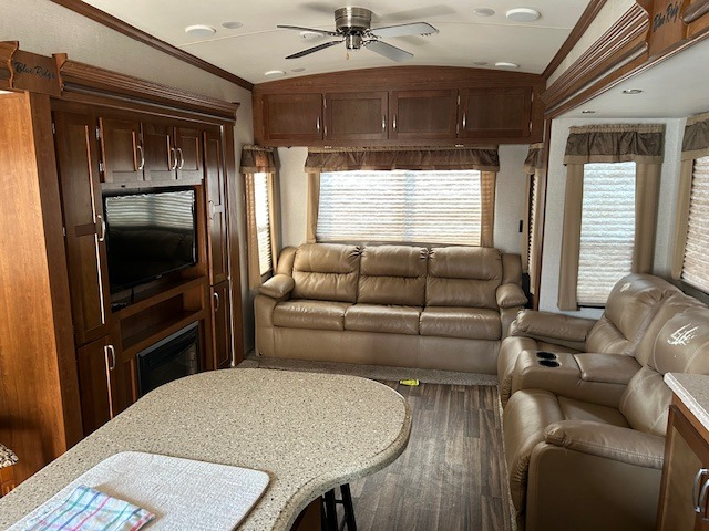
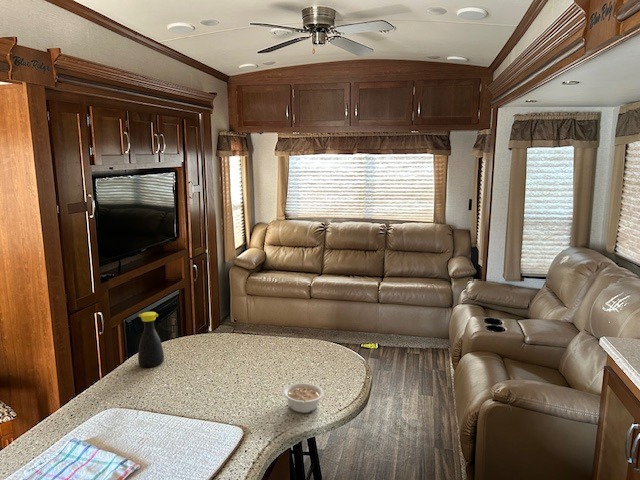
+ legume [282,382,324,414]
+ bottle [137,311,165,368]
